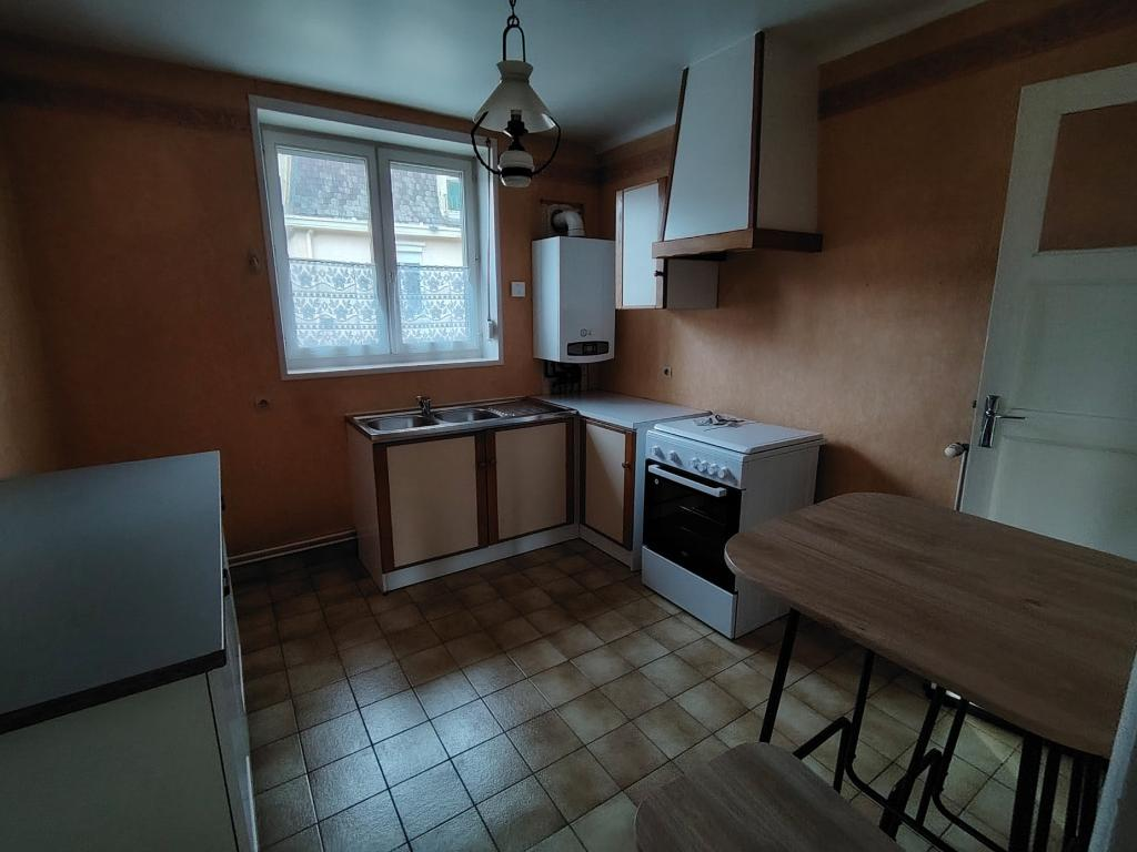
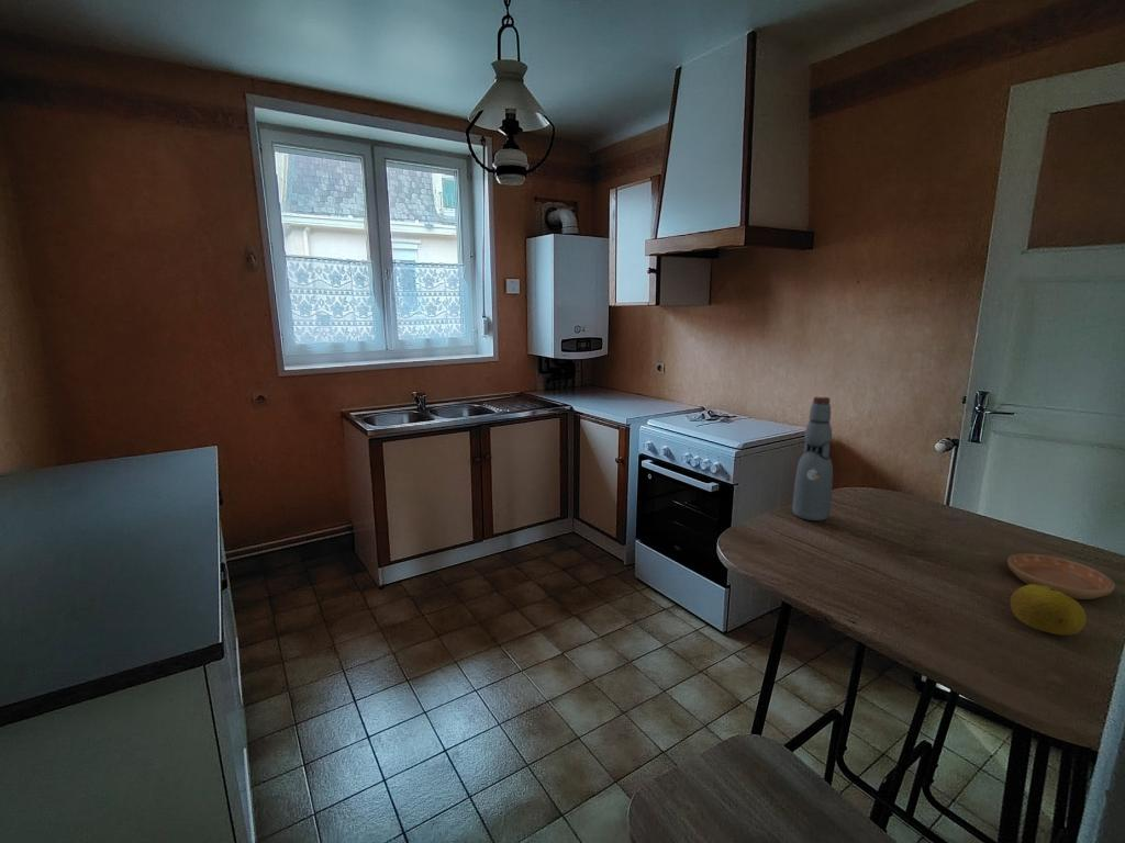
+ saucer [1006,552,1116,600]
+ fruit [1010,584,1087,637]
+ bottle [791,396,834,521]
